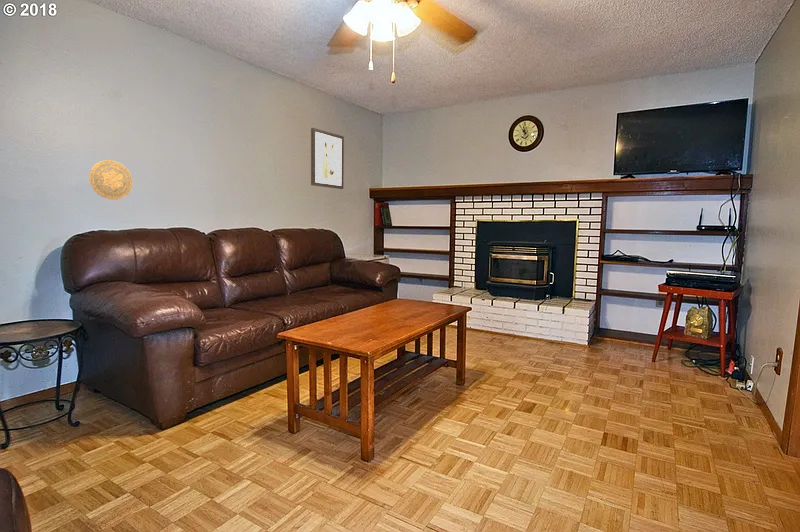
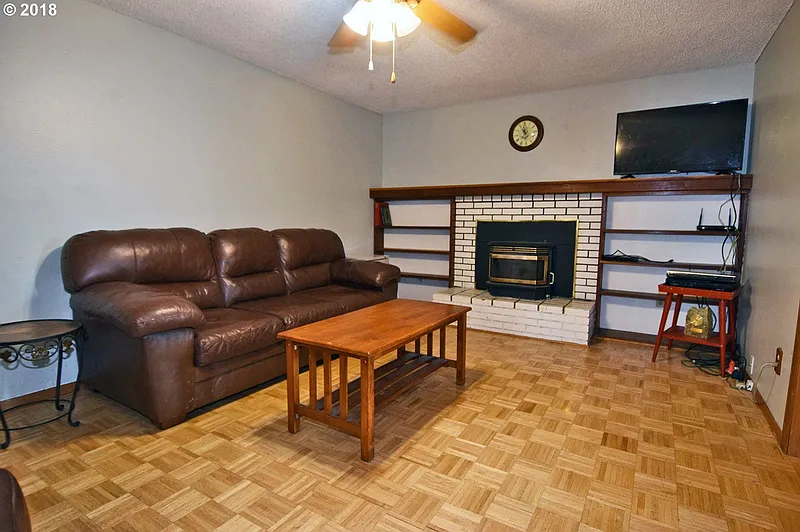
- decorative plate [88,159,134,201]
- wall art [310,127,345,190]
